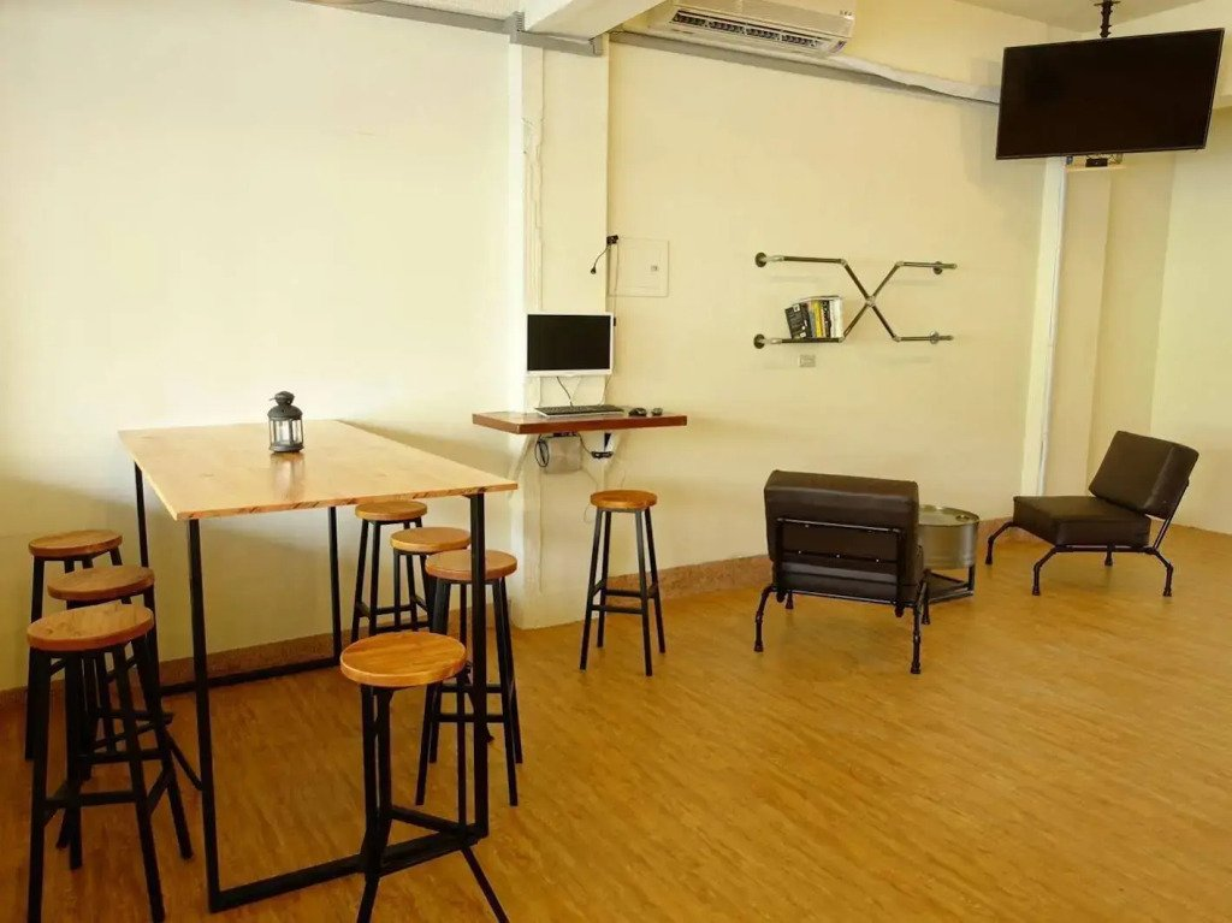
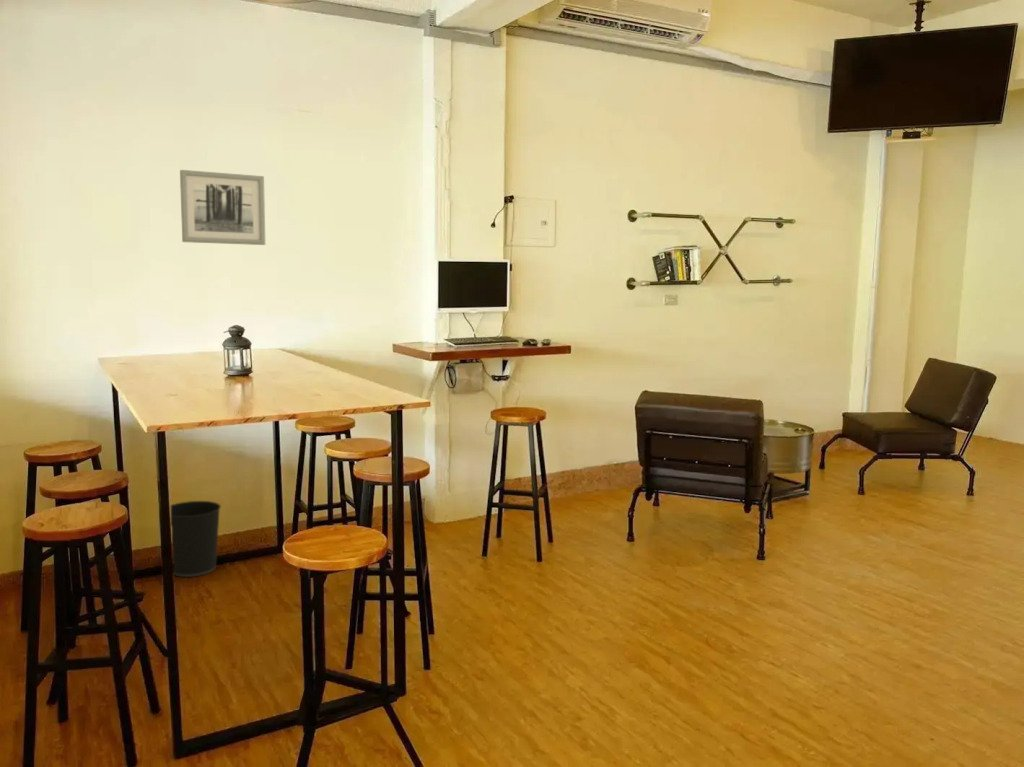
+ wastebasket [169,500,222,578]
+ wall art [179,169,266,246]
